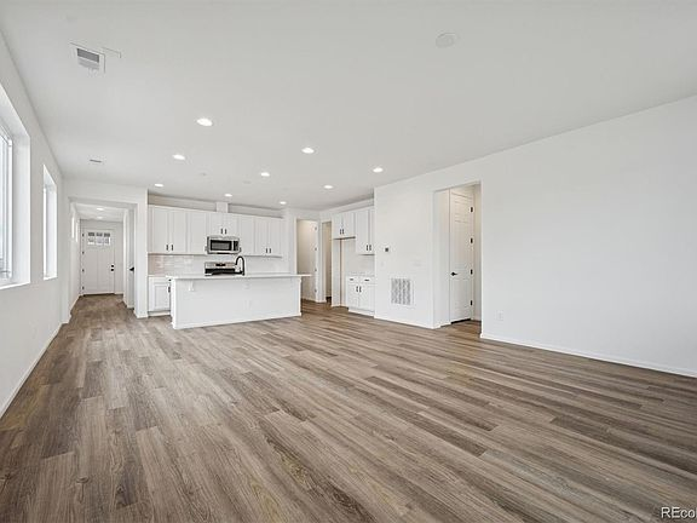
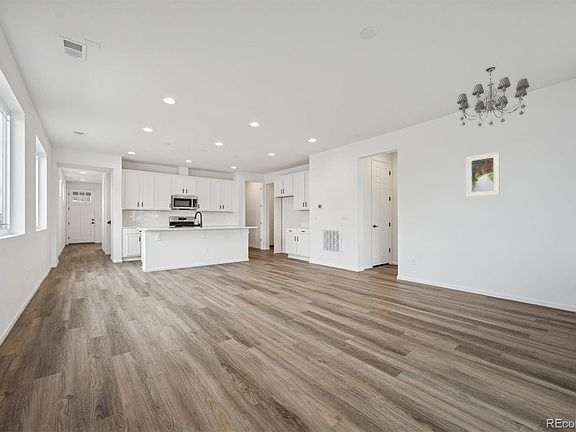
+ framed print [465,151,501,198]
+ chandelier [456,66,530,127]
